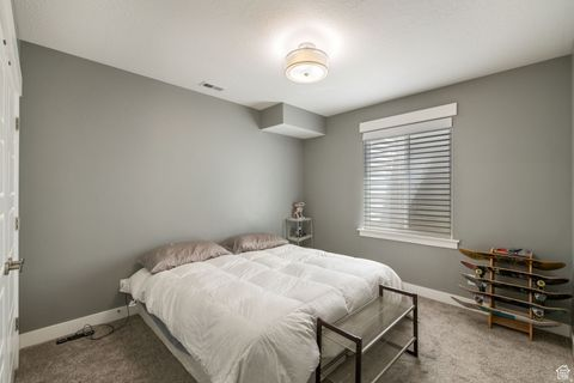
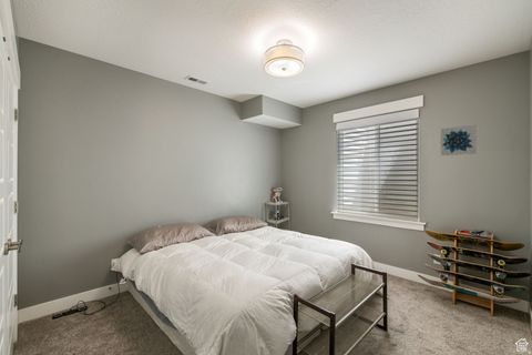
+ wall art [440,124,478,156]
